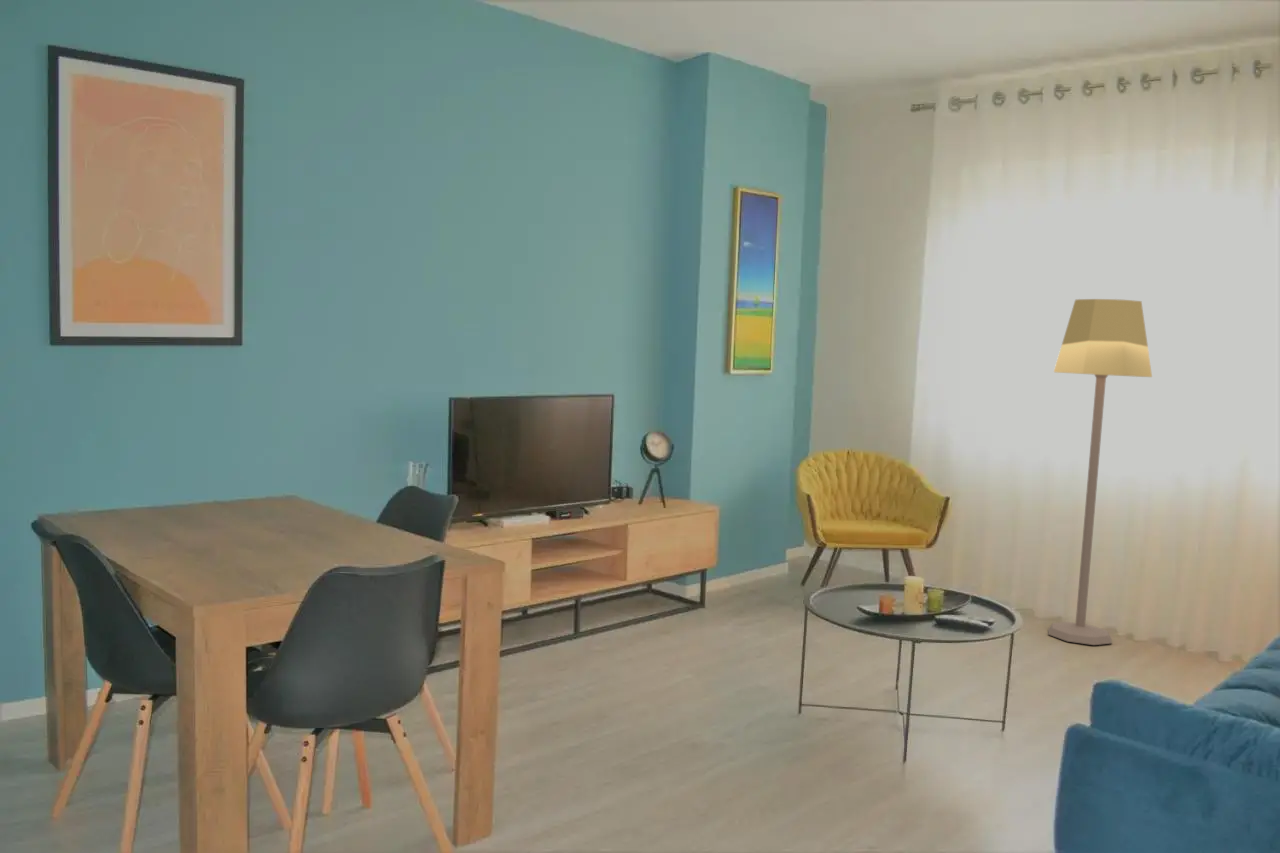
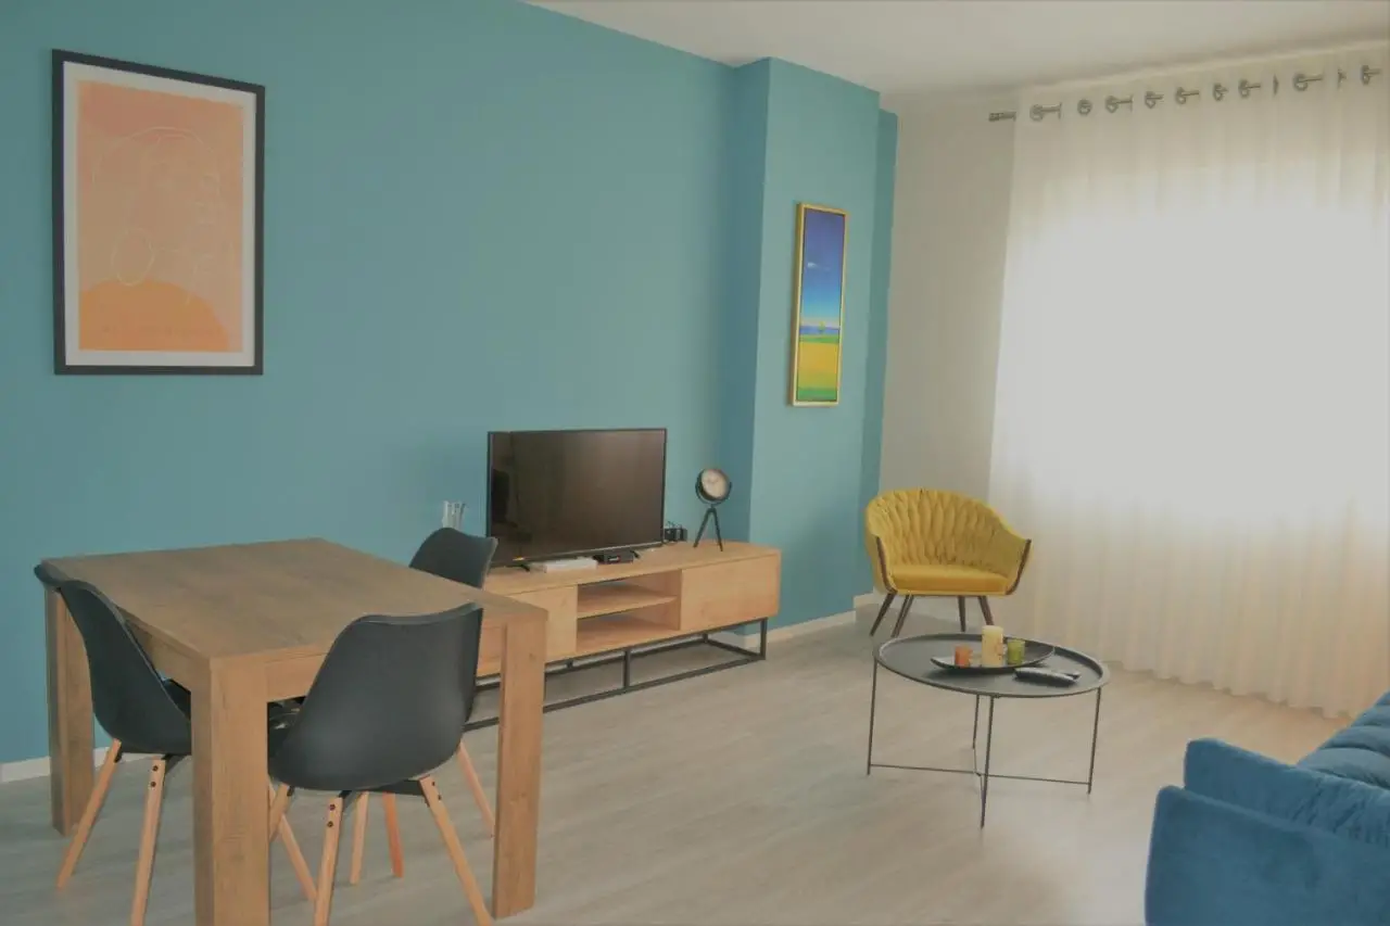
- lamp [1047,298,1153,646]
